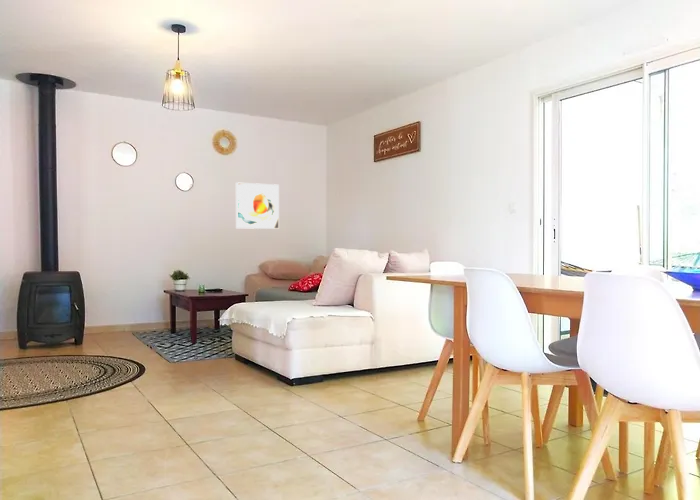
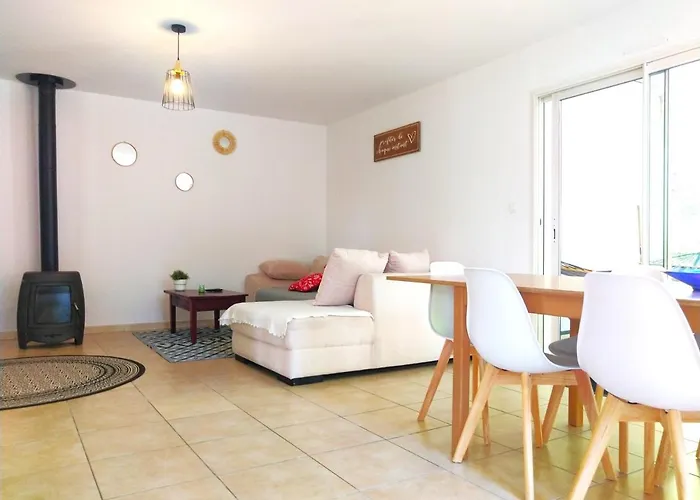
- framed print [235,181,280,230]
